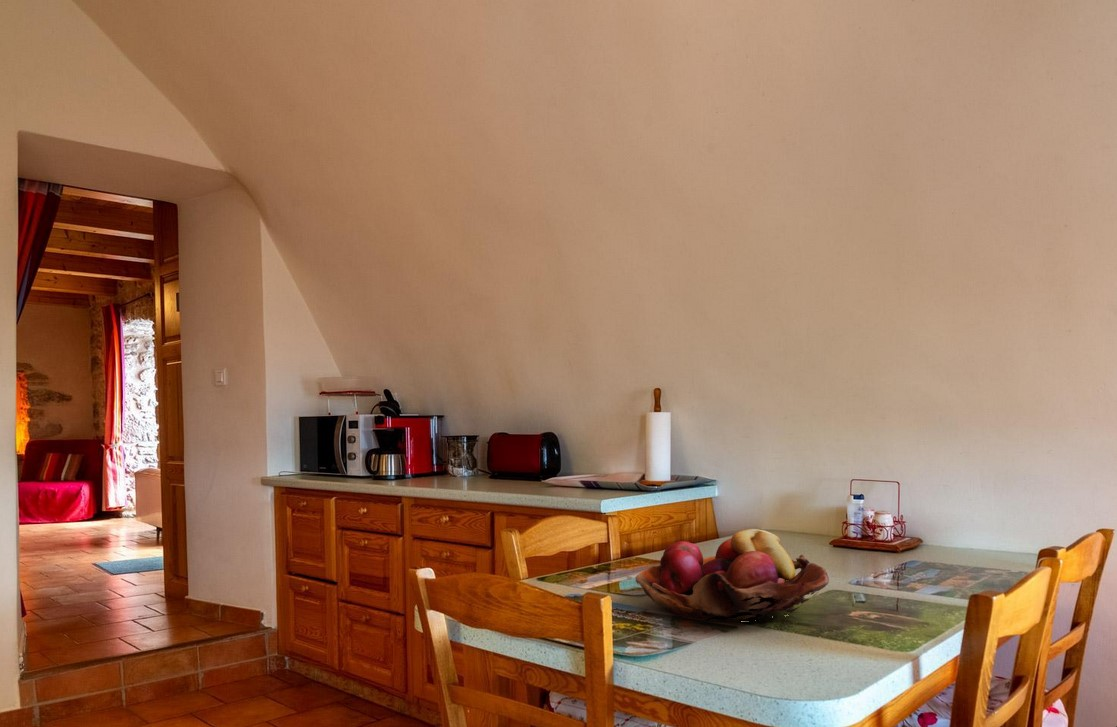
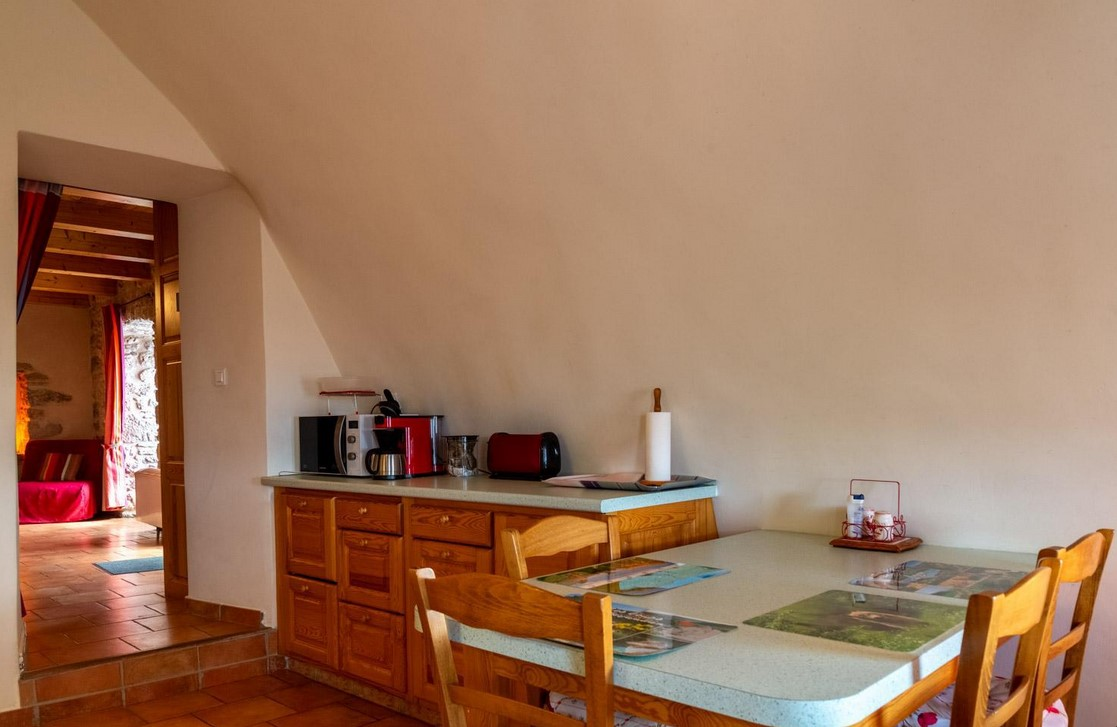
- fruit basket [635,528,830,622]
